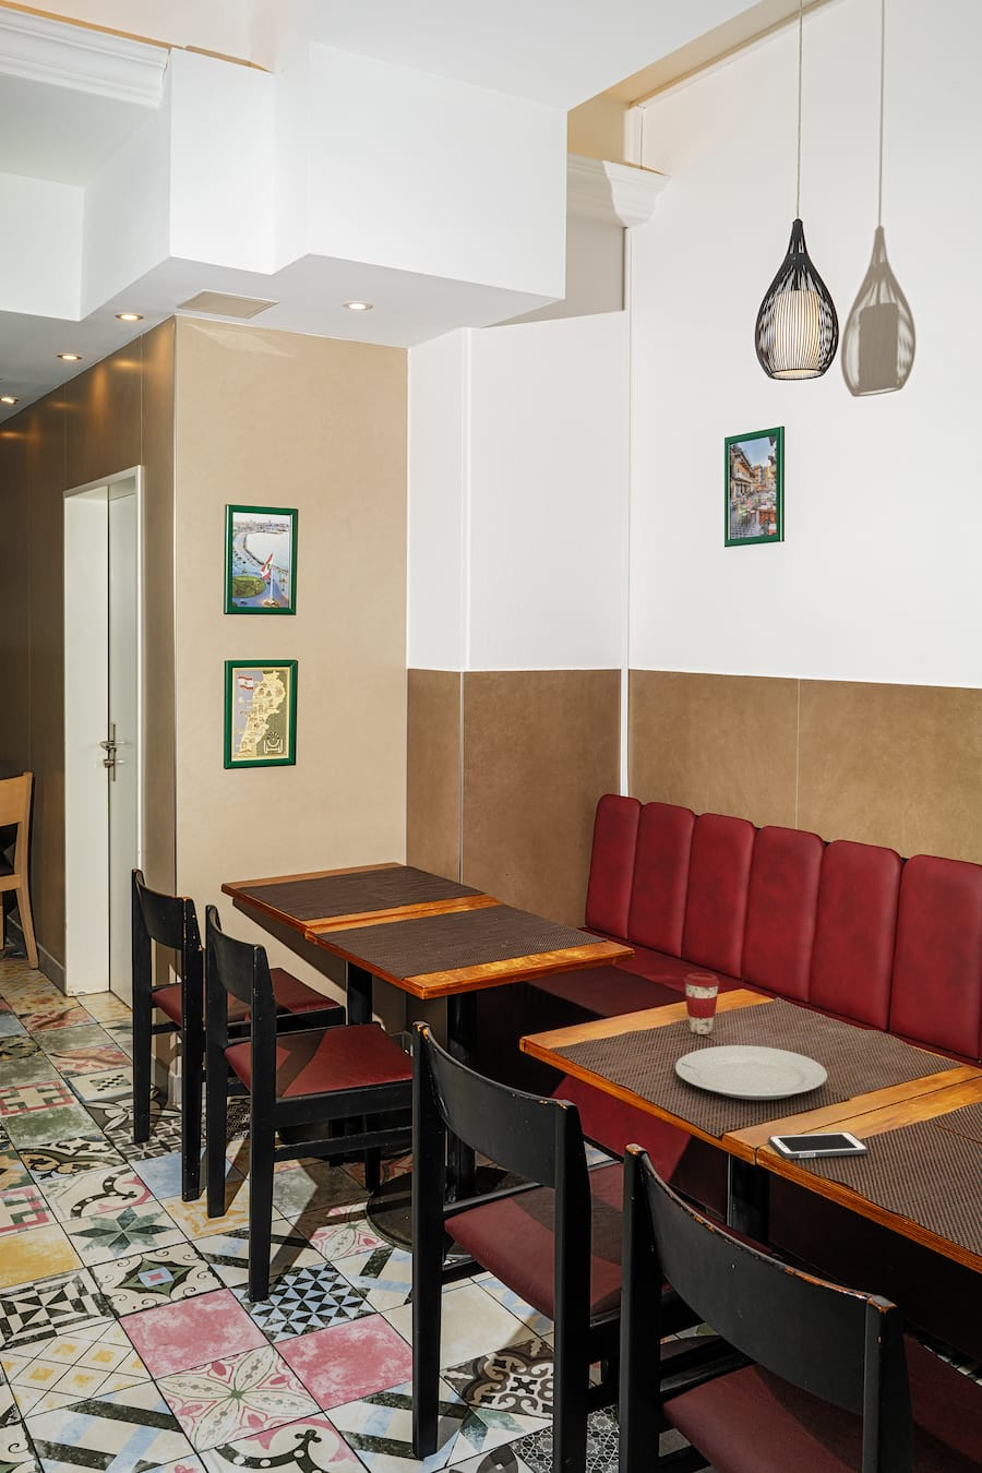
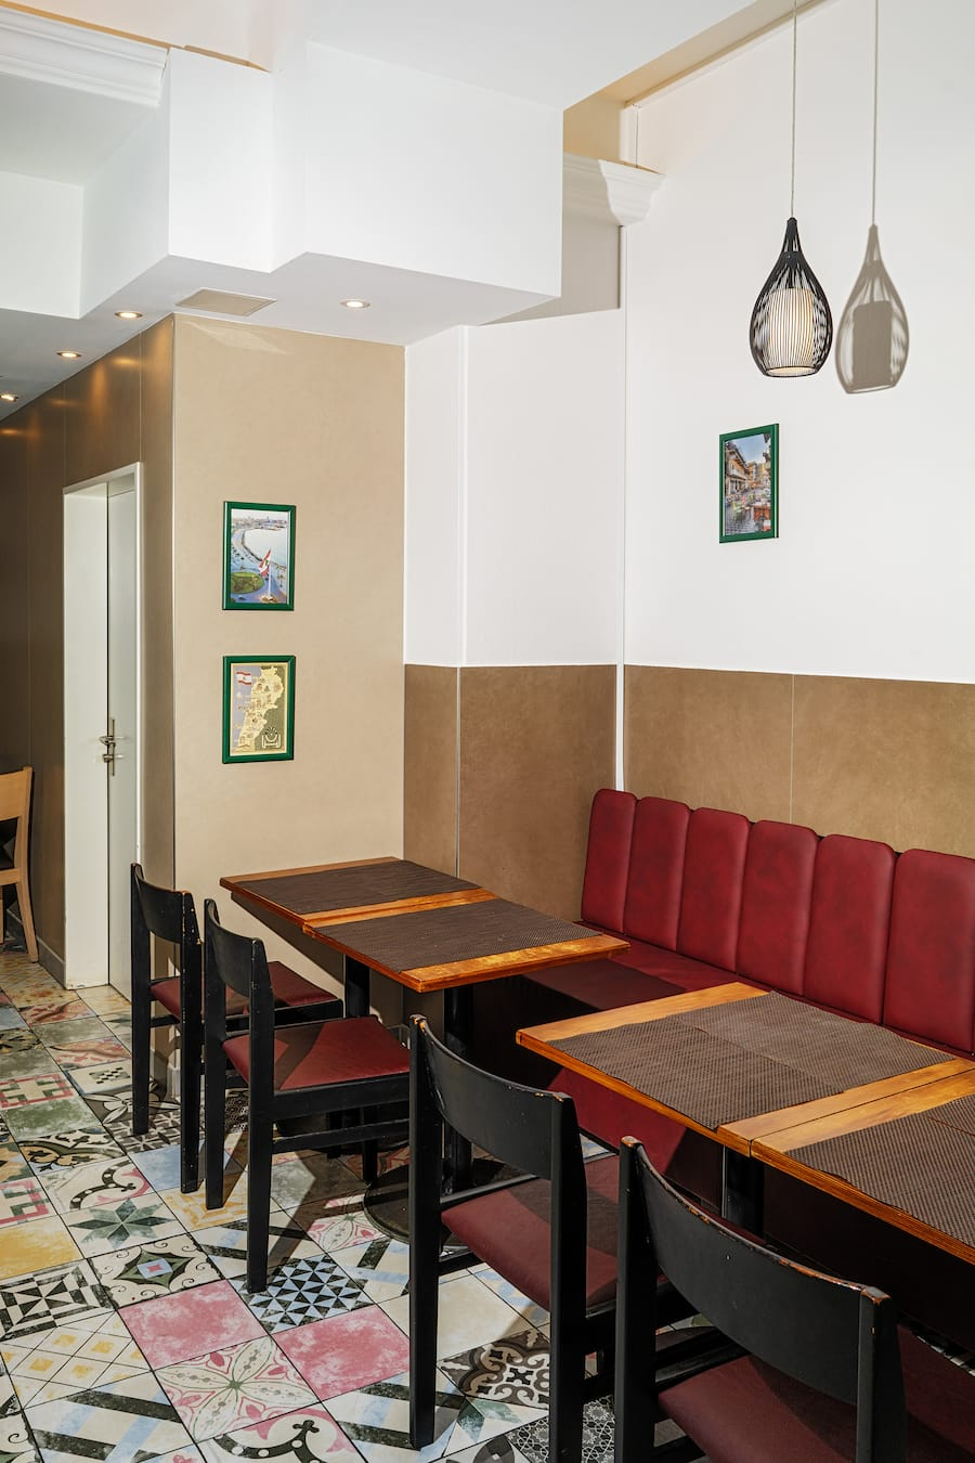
- cell phone [767,1130,869,1160]
- coffee cup [683,972,720,1036]
- chinaware [674,1044,829,1101]
